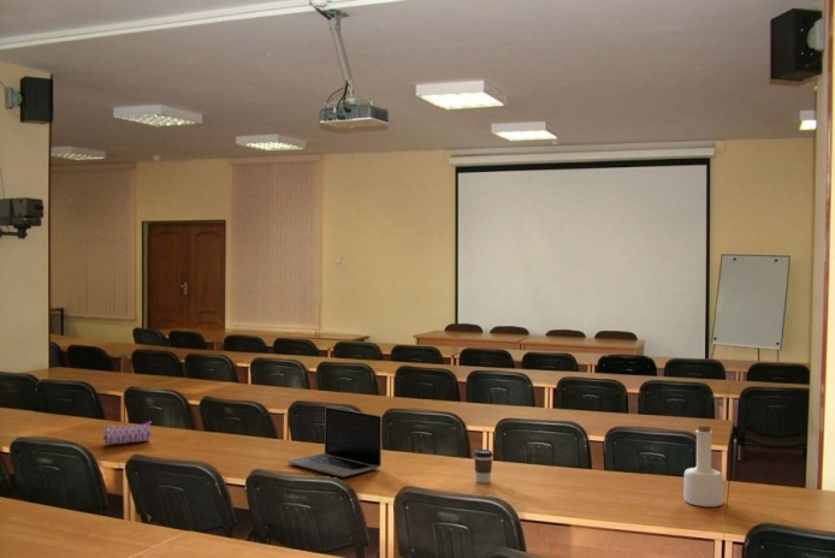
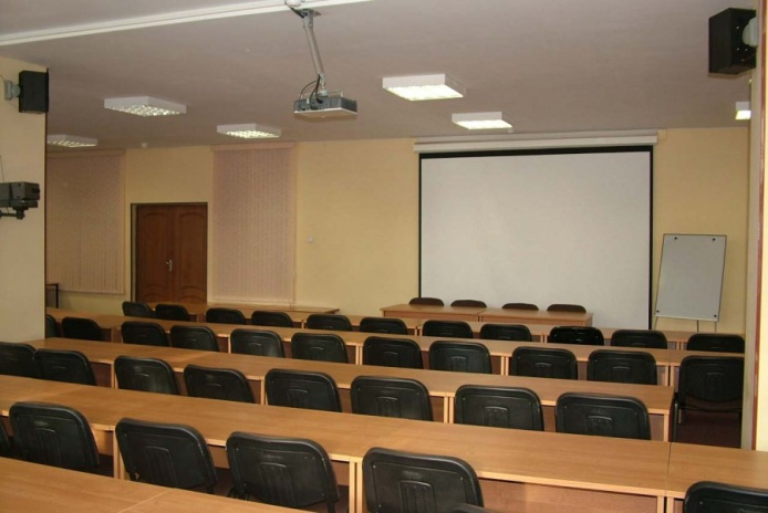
- coffee cup [473,449,495,485]
- bottle [682,425,724,507]
- pencil case [102,420,153,446]
- laptop [286,405,383,477]
